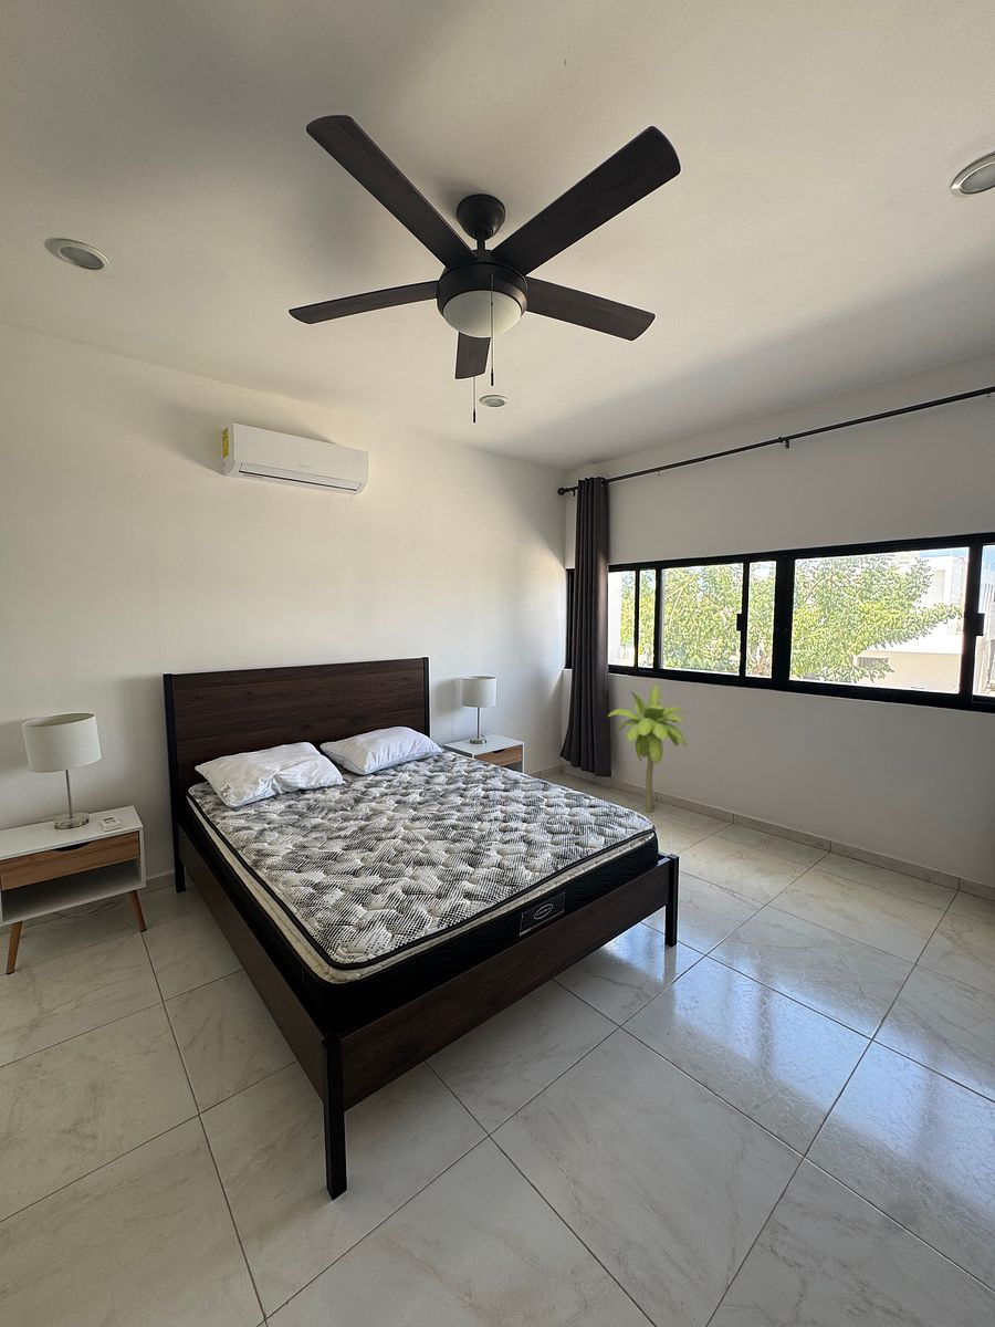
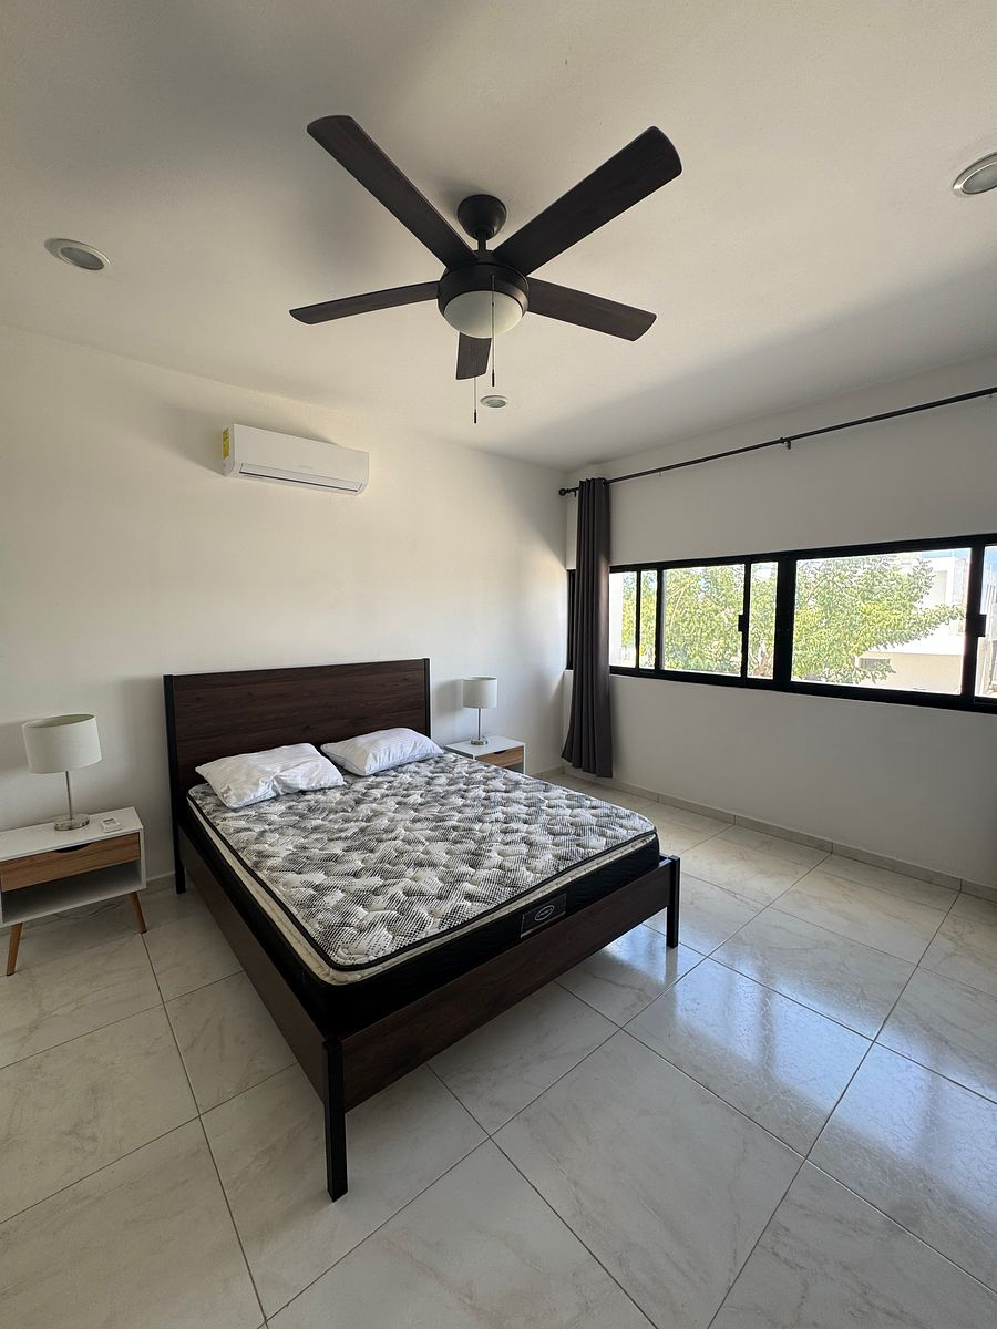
- palm tree [607,685,687,813]
